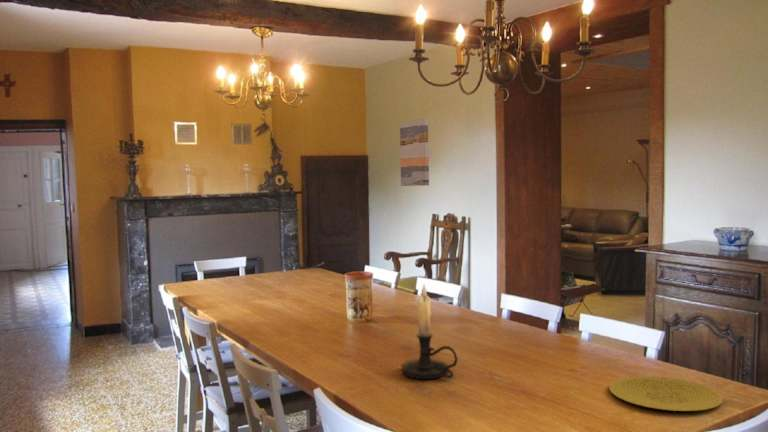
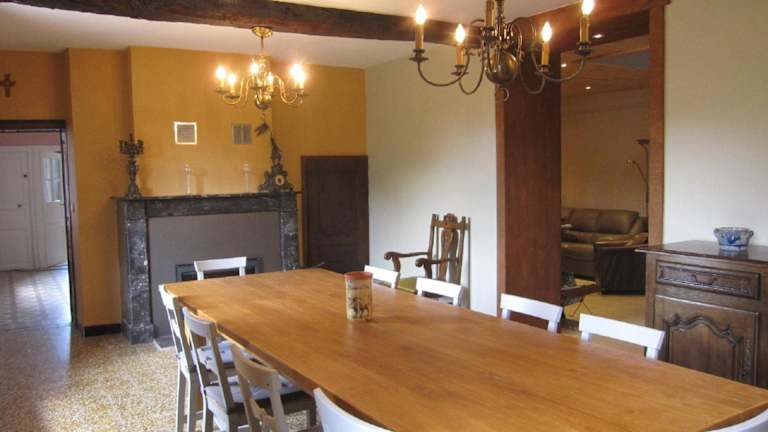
- candle holder [400,283,459,380]
- plate [608,375,724,412]
- wall art [399,117,430,187]
